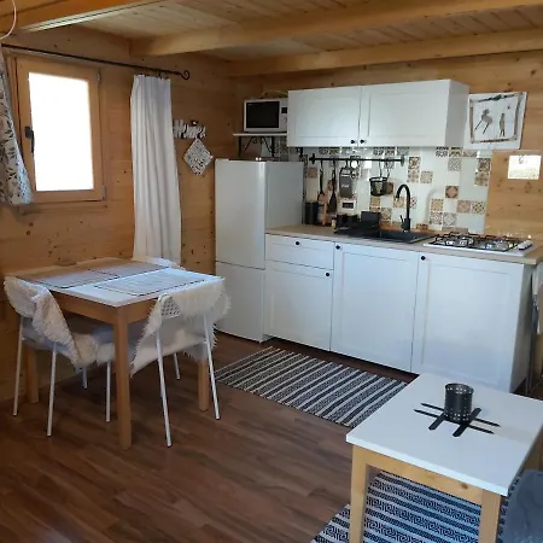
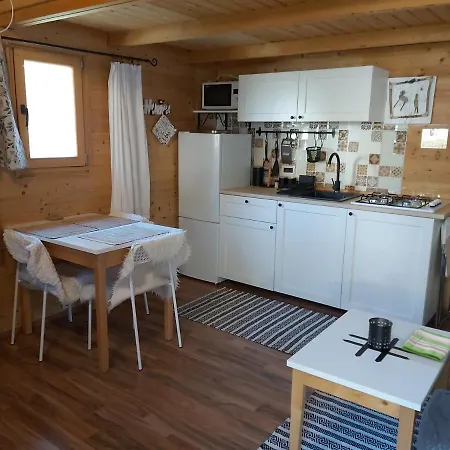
+ dish towel [401,326,450,362]
